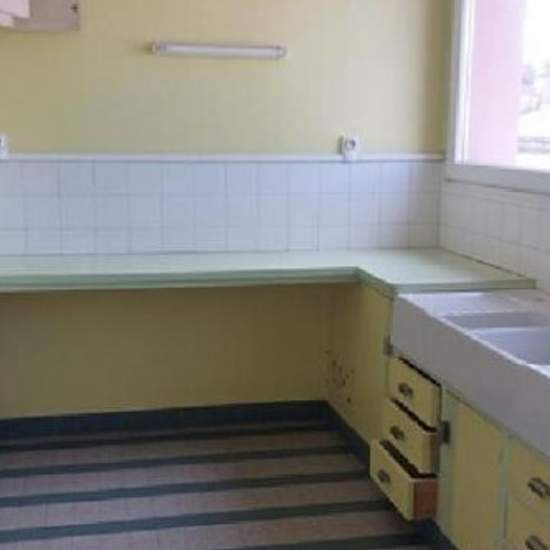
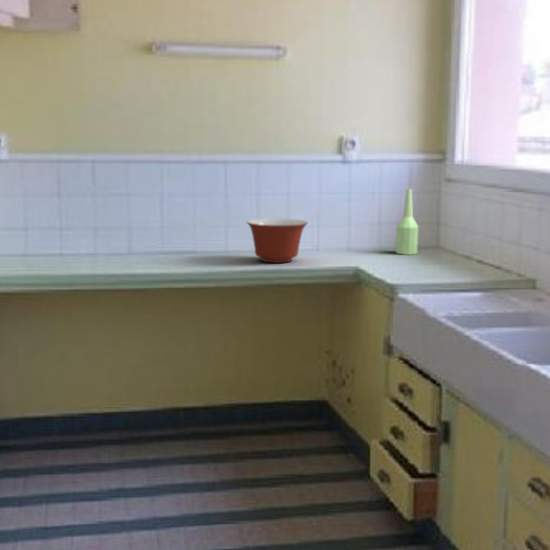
+ bottle [395,188,419,256]
+ mixing bowl [245,217,309,264]
